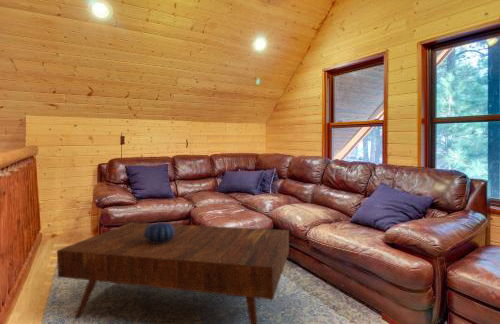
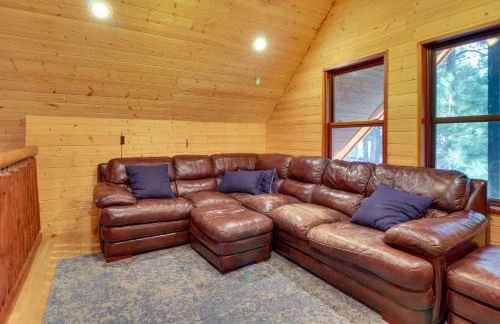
- decorative bowl [144,221,174,243]
- coffee table [56,222,290,324]
